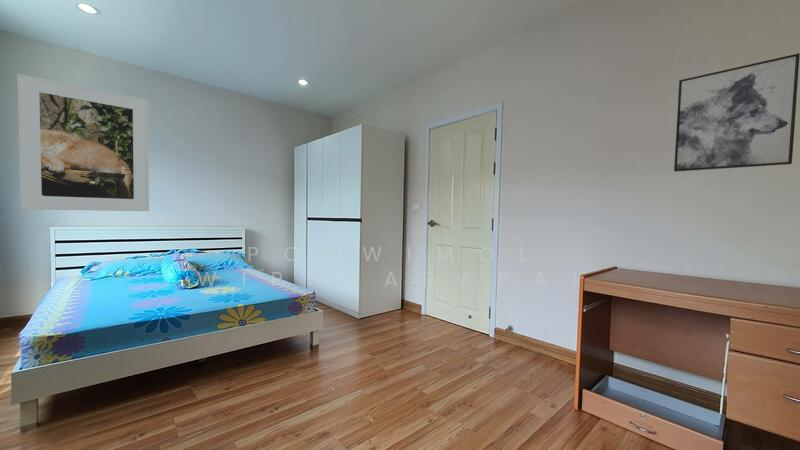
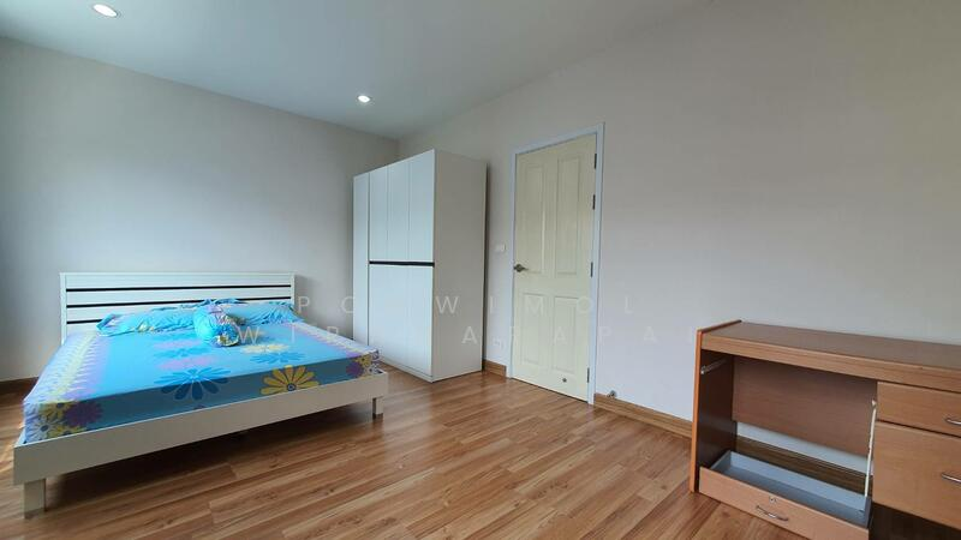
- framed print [16,73,150,212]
- wall art [673,52,800,173]
